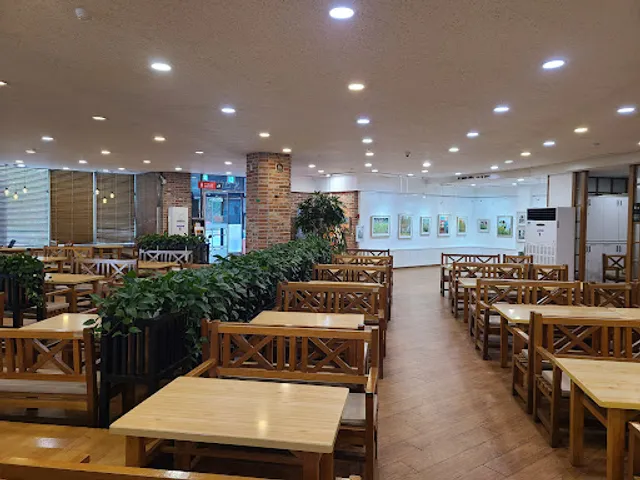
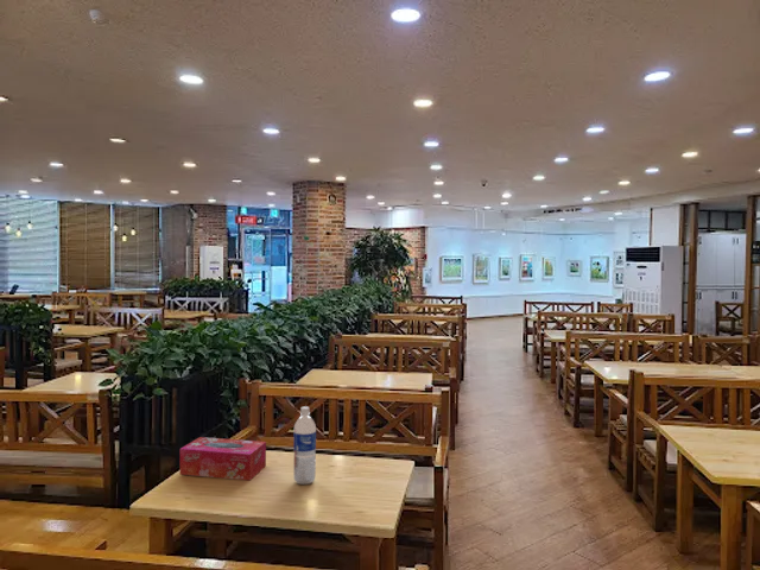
+ water bottle [292,405,317,486]
+ tissue box [179,436,267,482]
